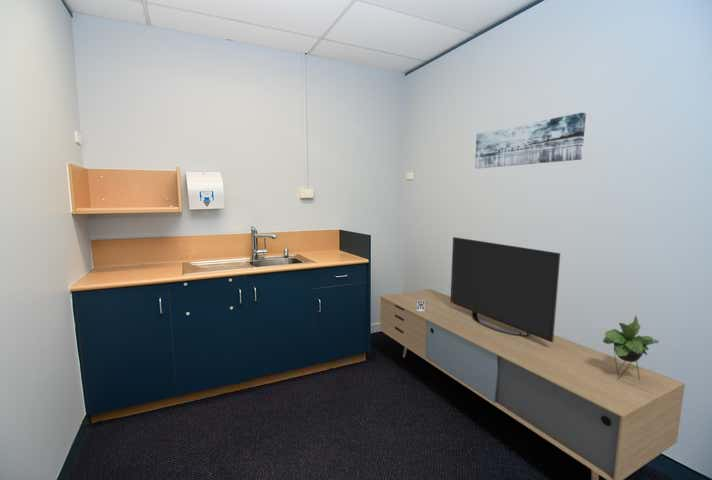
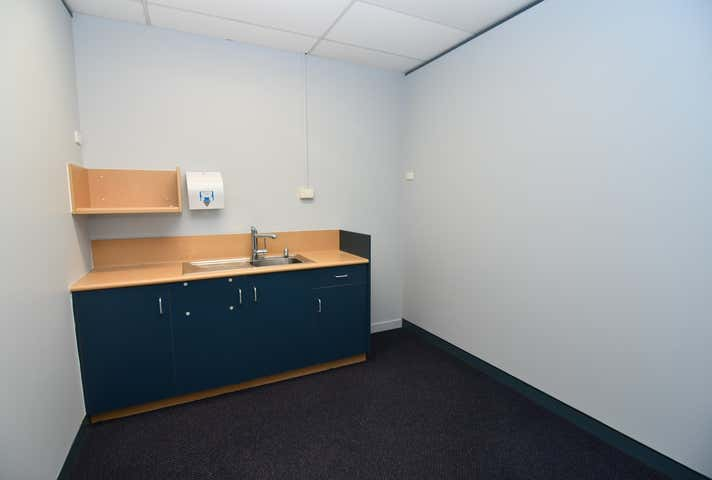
- media console [379,236,686,480]
- wall art [474,112,587,169]
